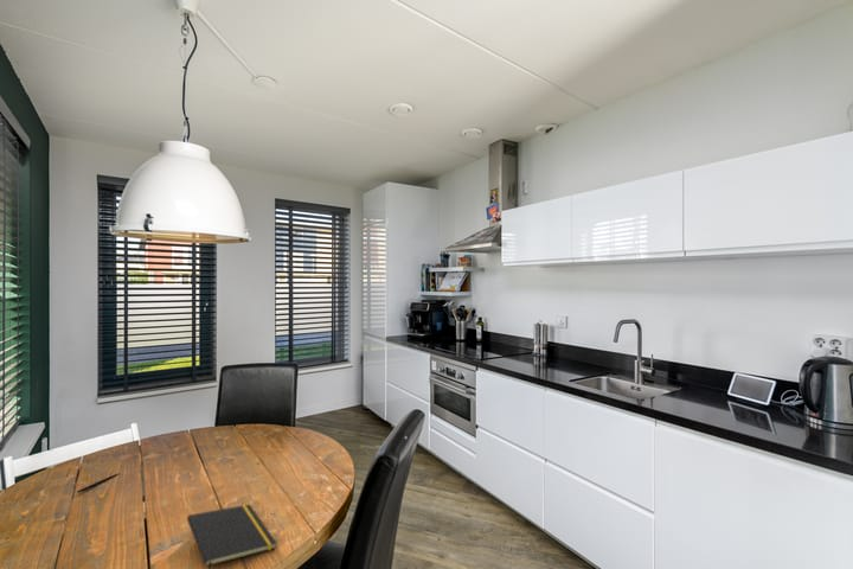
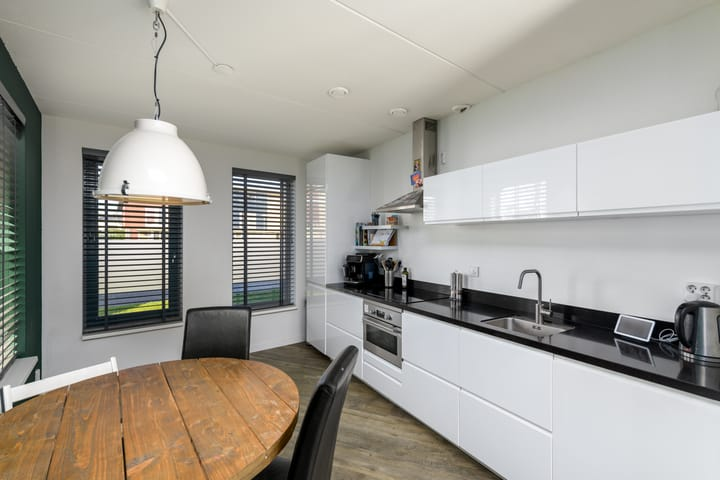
- pen [76,472,120,494]
- notepad [186,503,277,569]
